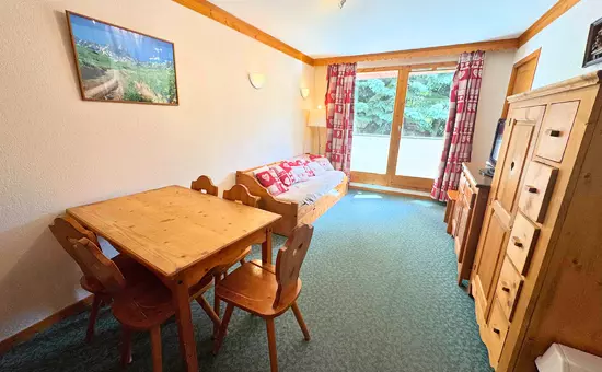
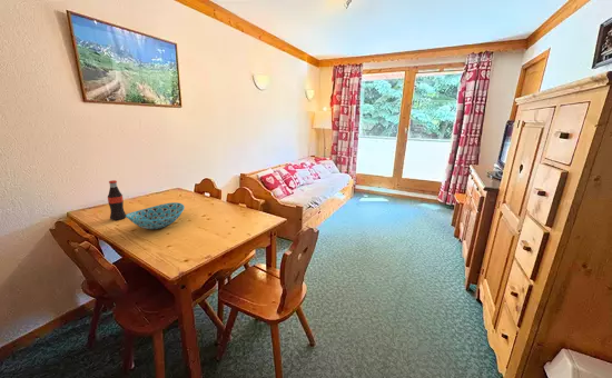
+ bottle [107,179,127,221]
+ bowl [126,201,186,230]
